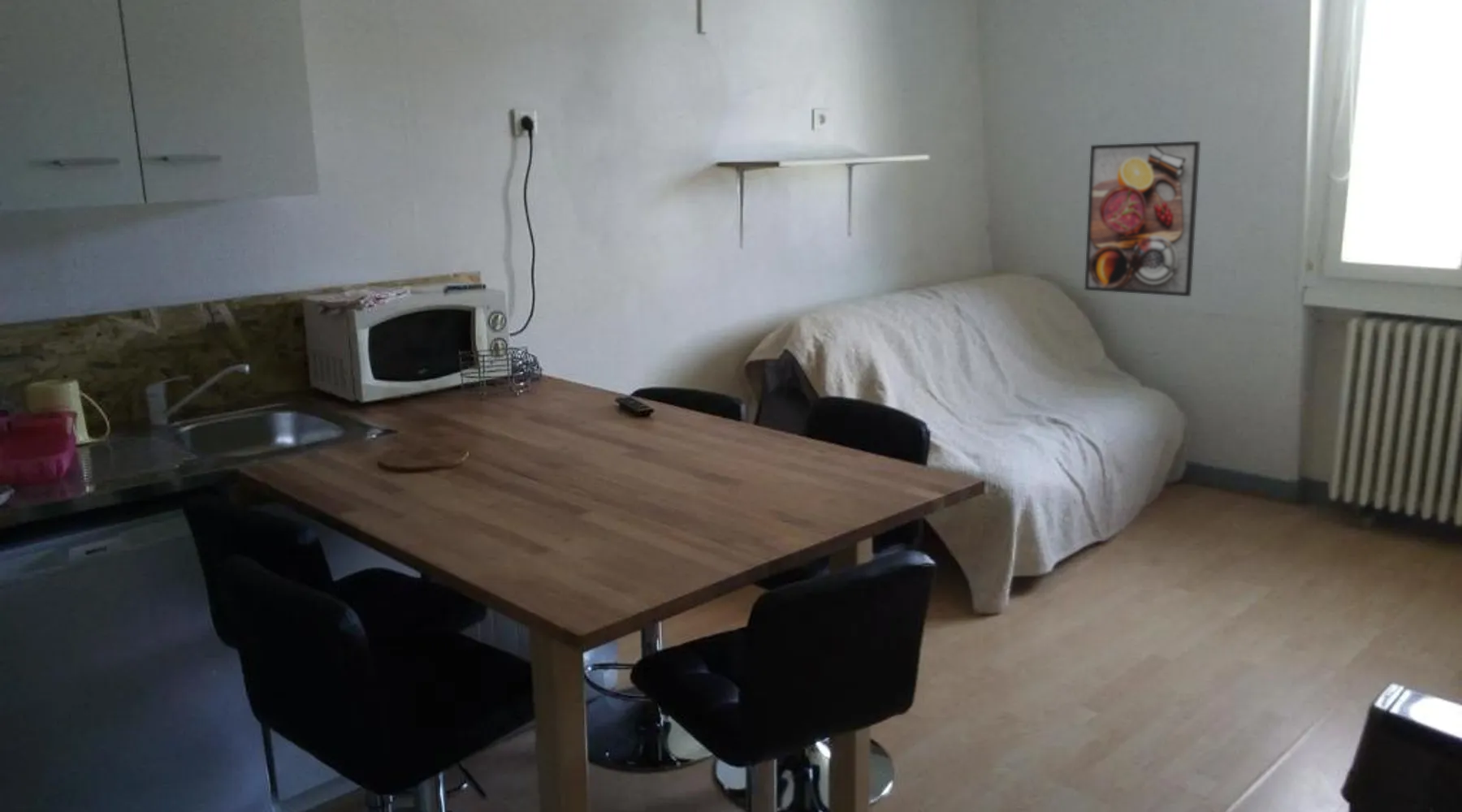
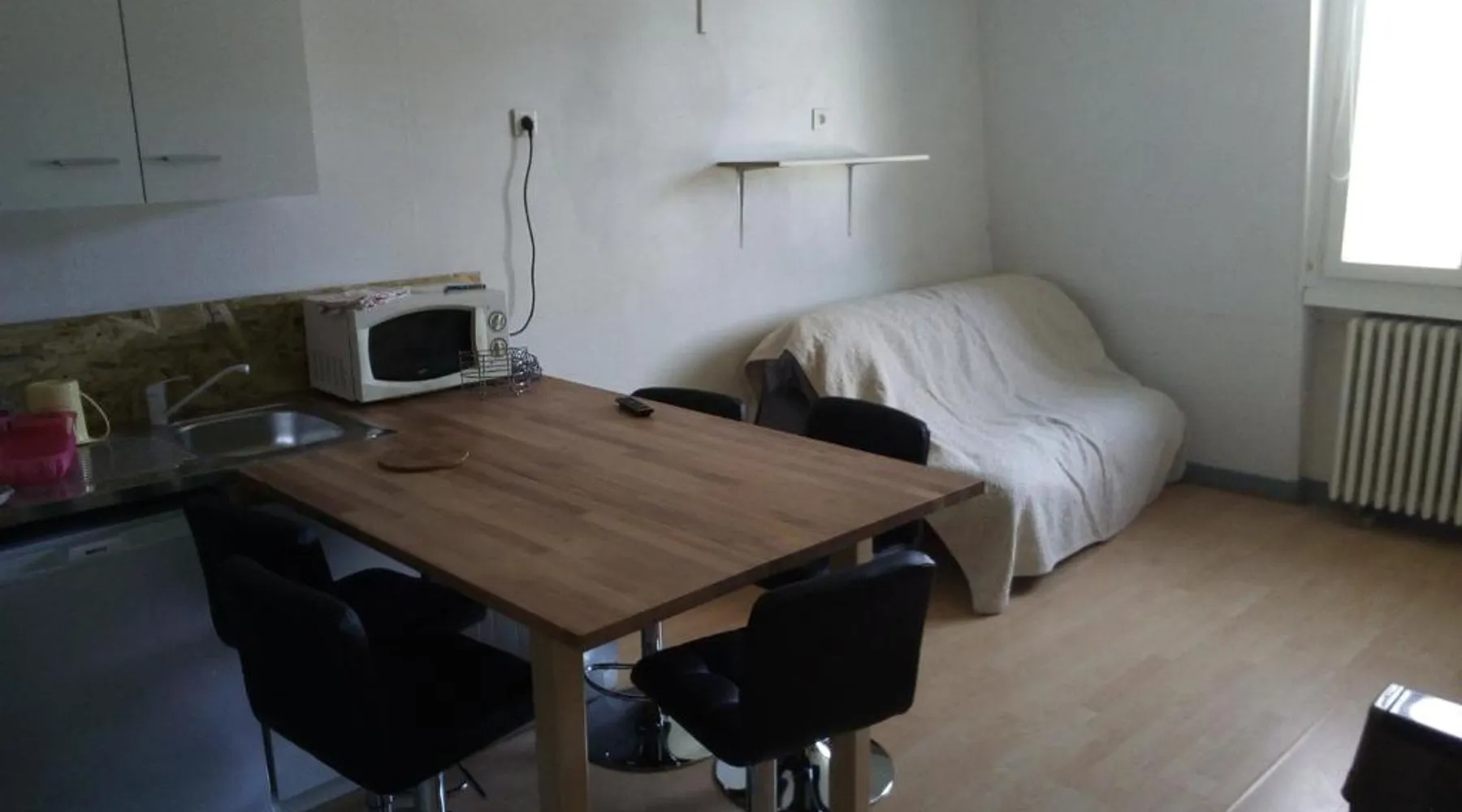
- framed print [1084,140,1201,297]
